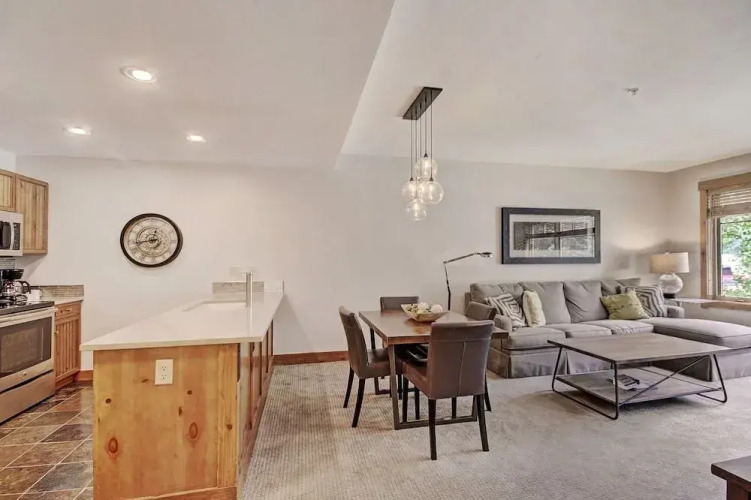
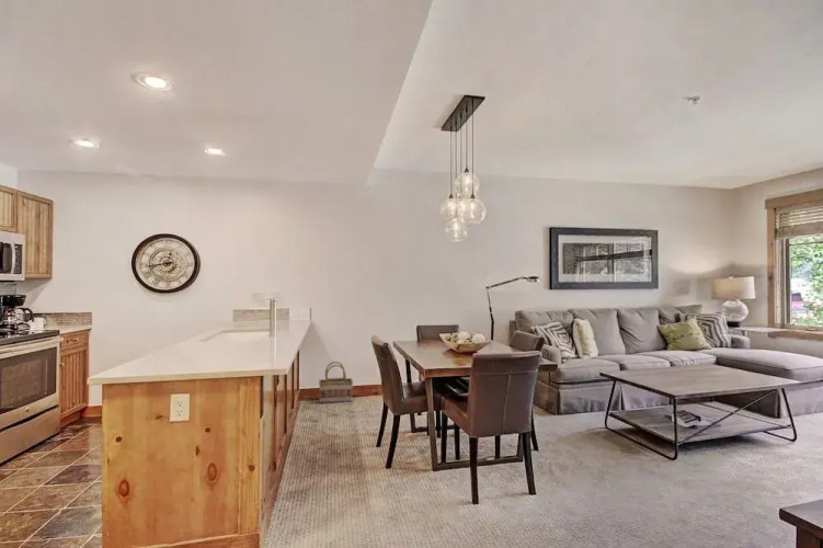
+ basket [318,361,354,404]
